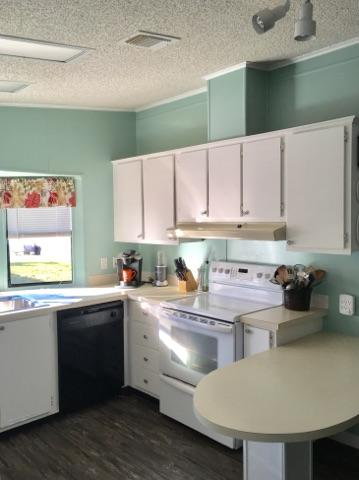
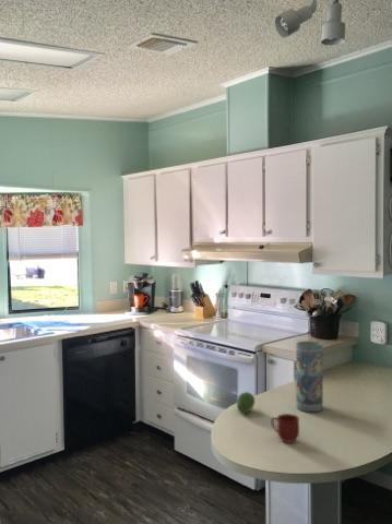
+ fruit [236,391,256,415]
+ mug [270,413,300,443]
+ vase [295,340,324,413]
